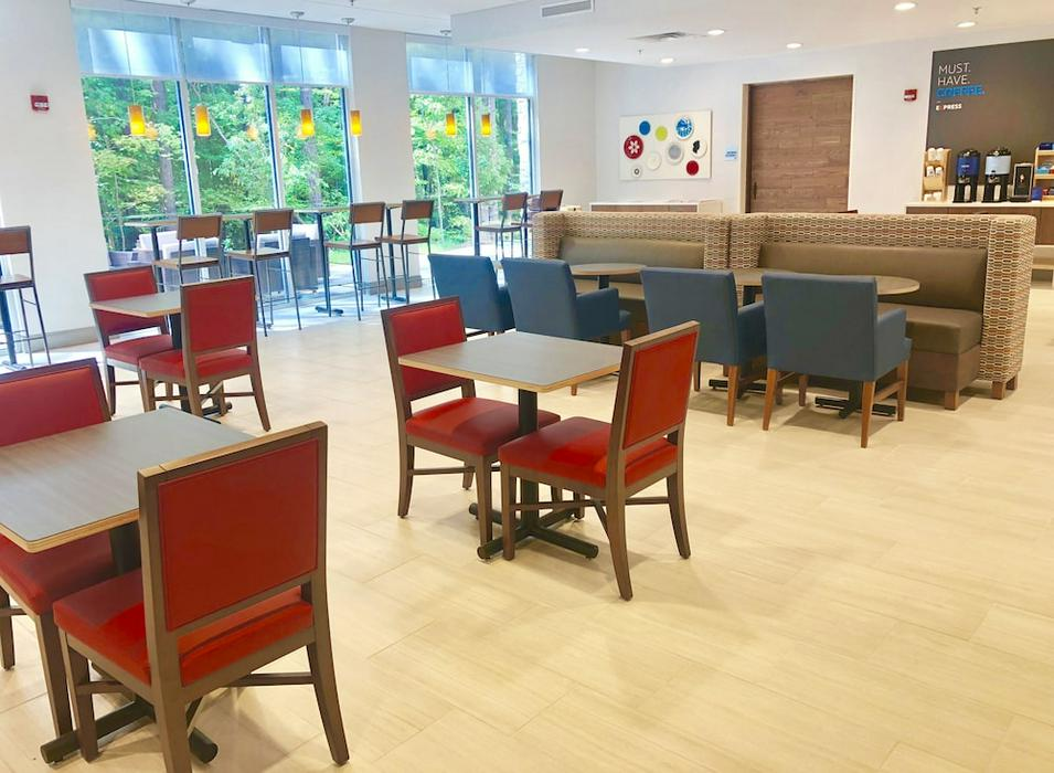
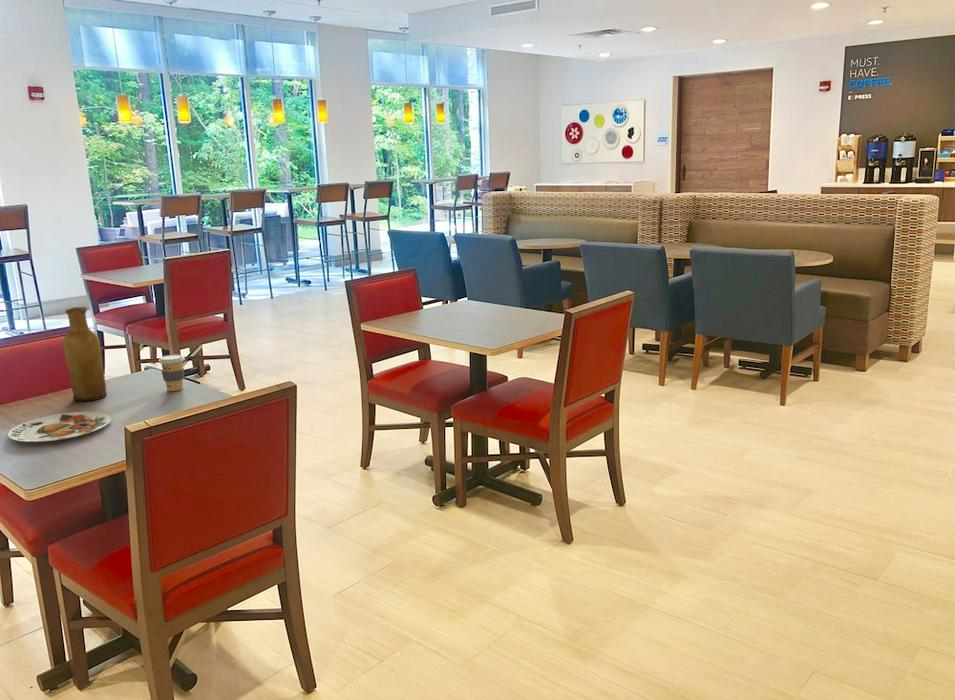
+ vase [62,306,108,402]
+ plate [7,411,112,443]
+ coffee cup [158,354,186,392]
